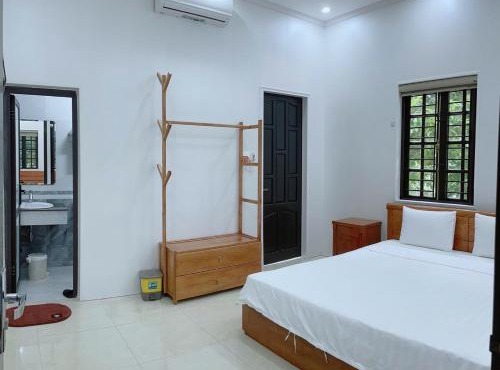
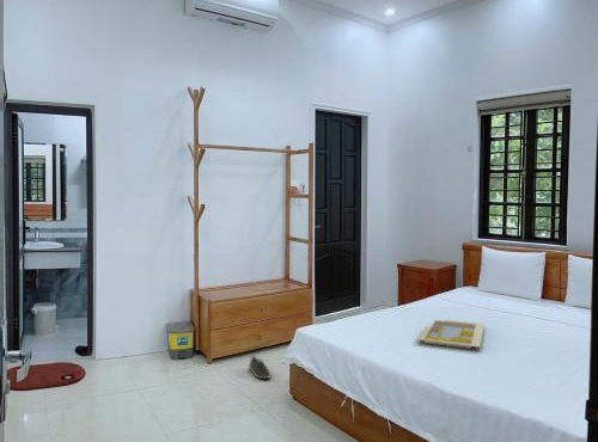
+ sneaker [248,354,273,380]
+ serving tray [416,319,486,350]
